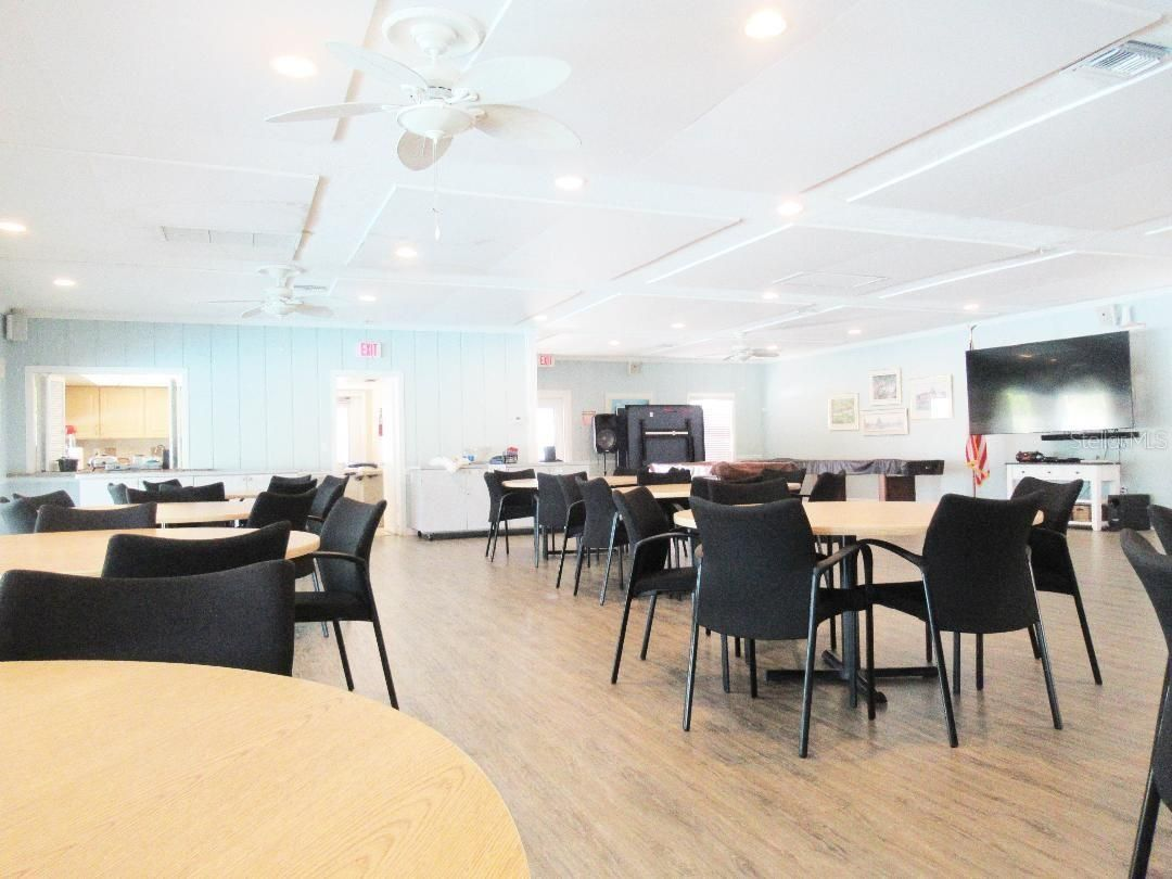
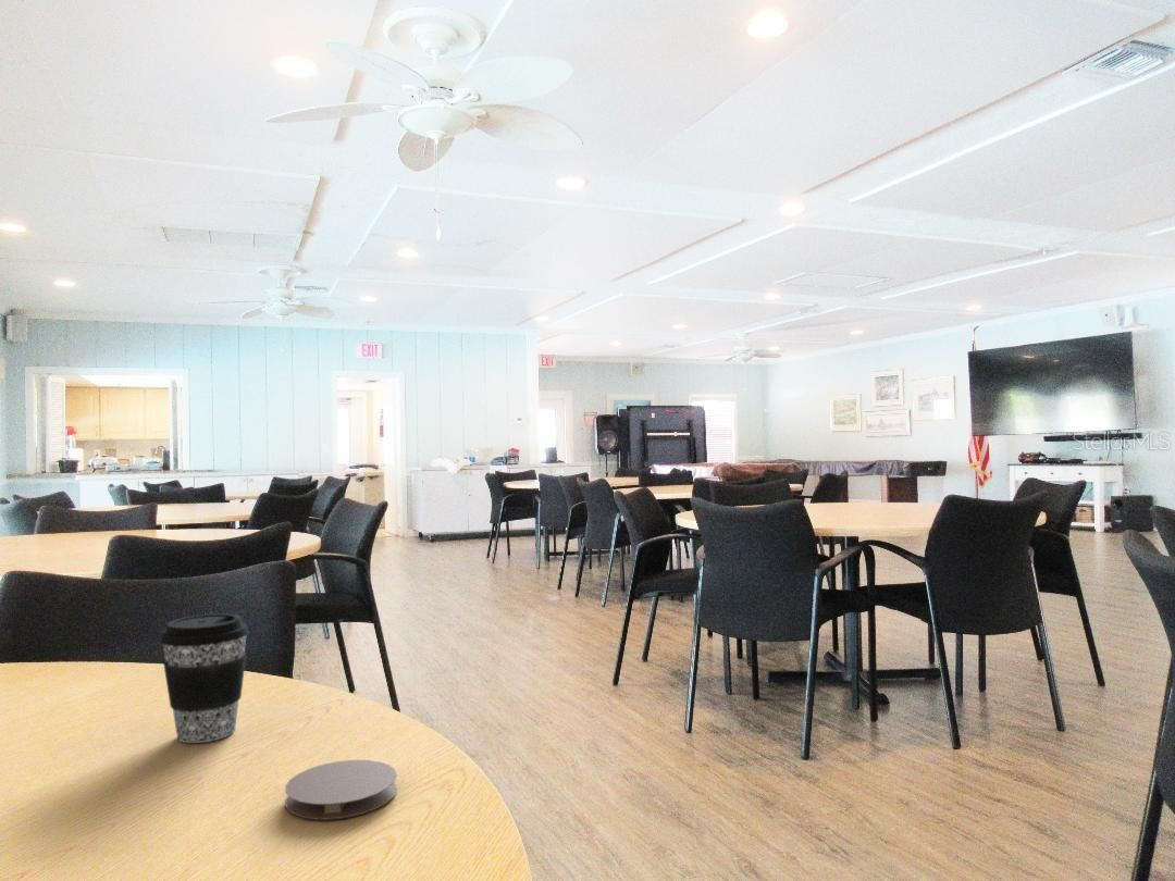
+ coffee cup [159,612,249,744]
+ coaster [284,759,398,821]
